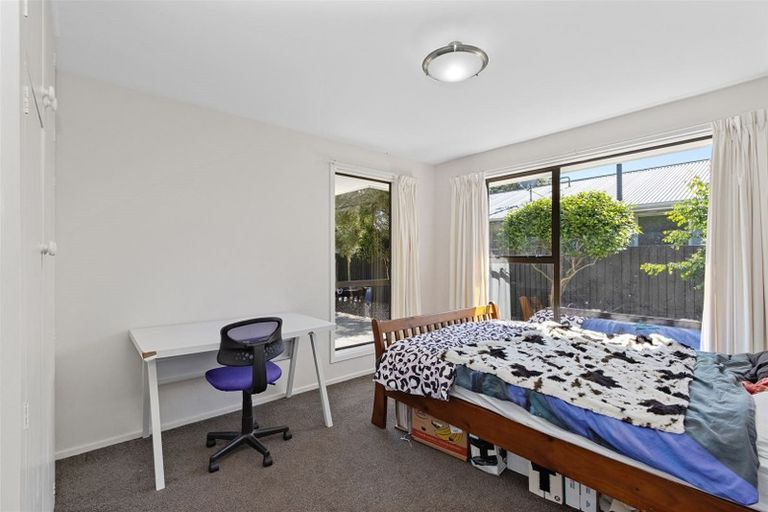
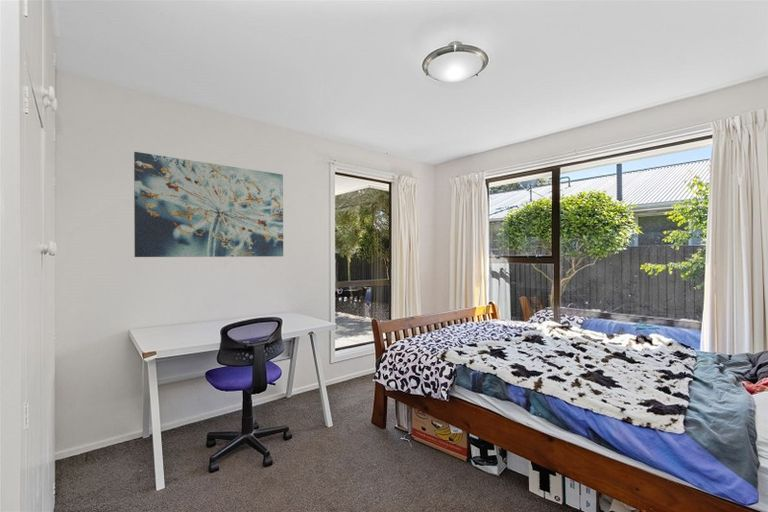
+ wall art [133,151,284,258]
